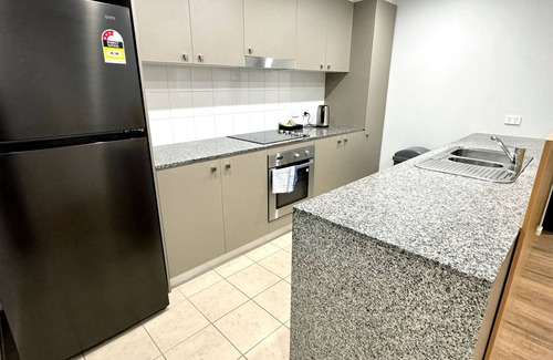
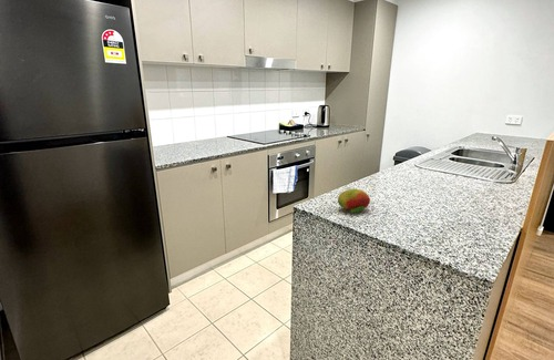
+ fruit [337,188,371,214]
